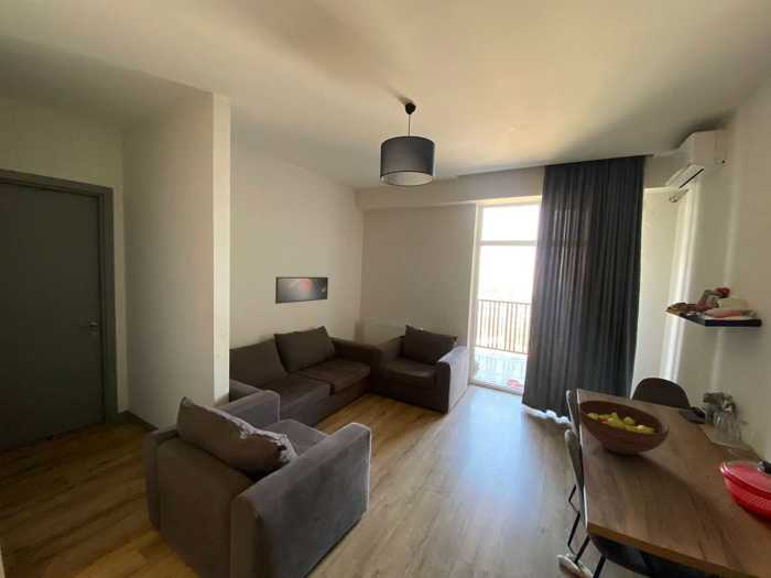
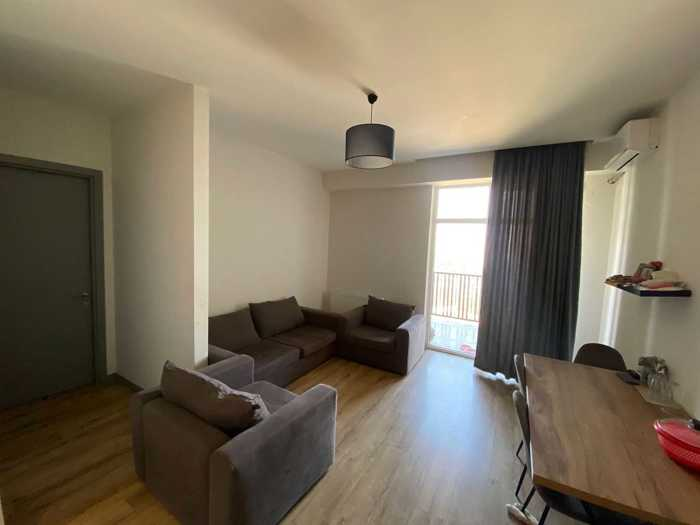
- fruit bowl [577,400,670,456]
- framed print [274,276,329,305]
